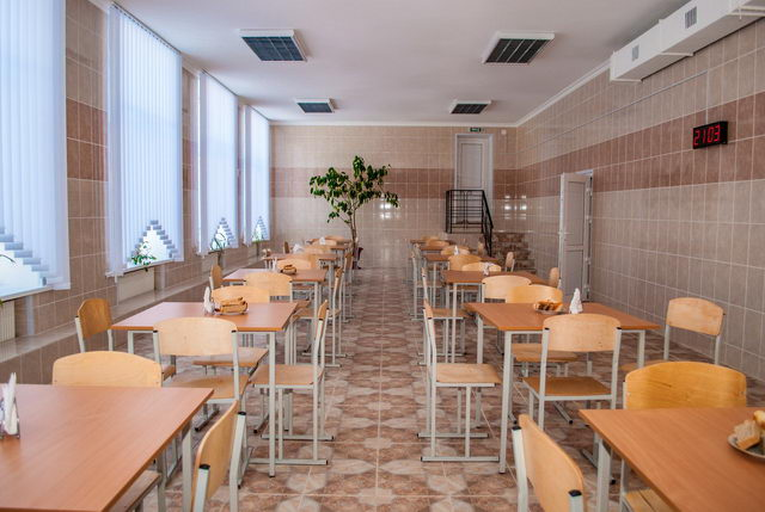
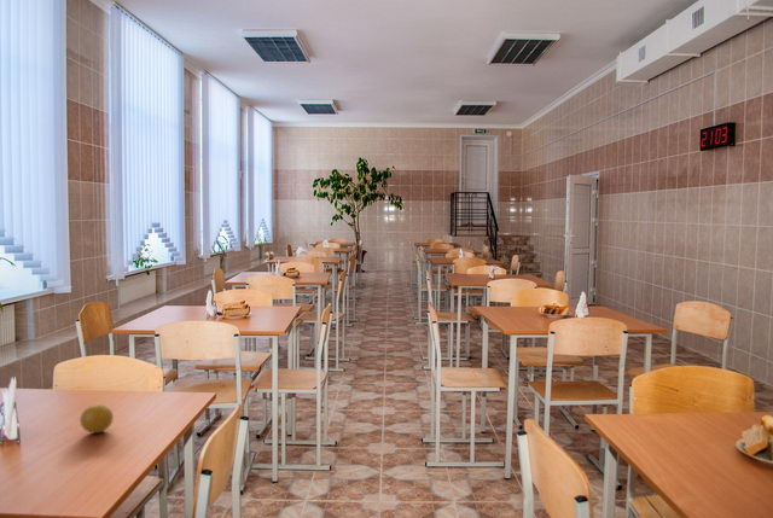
+ fruit [79,403,115,433]
